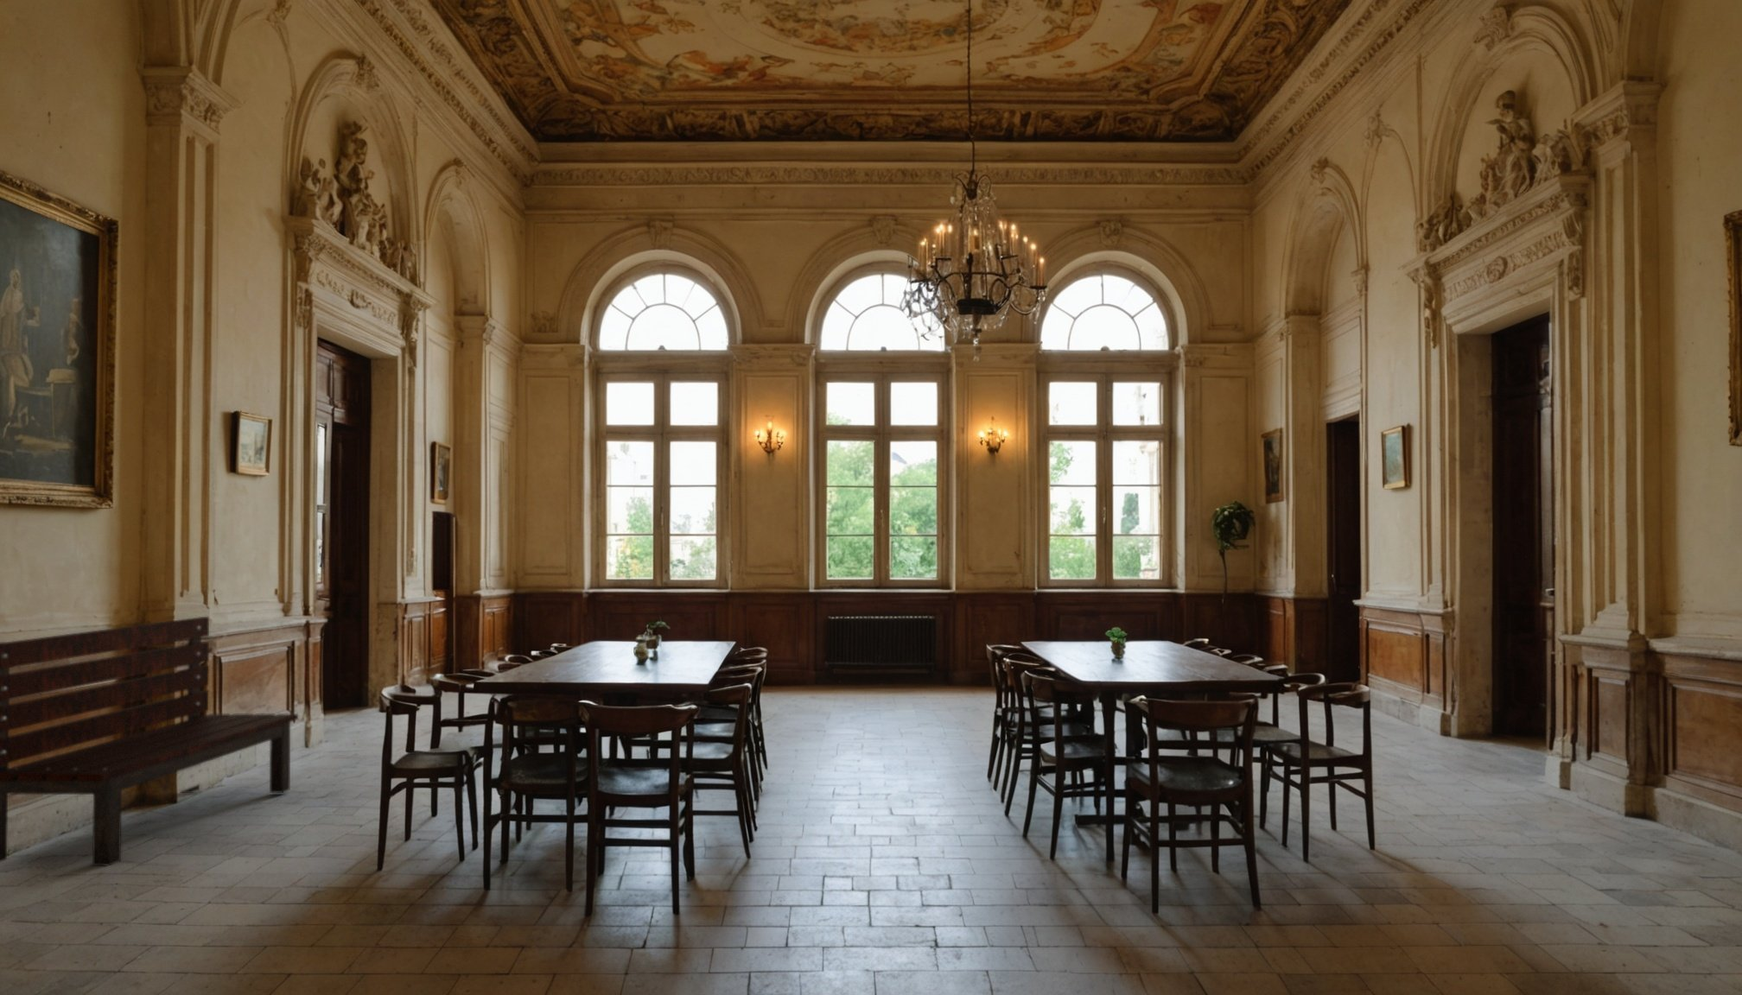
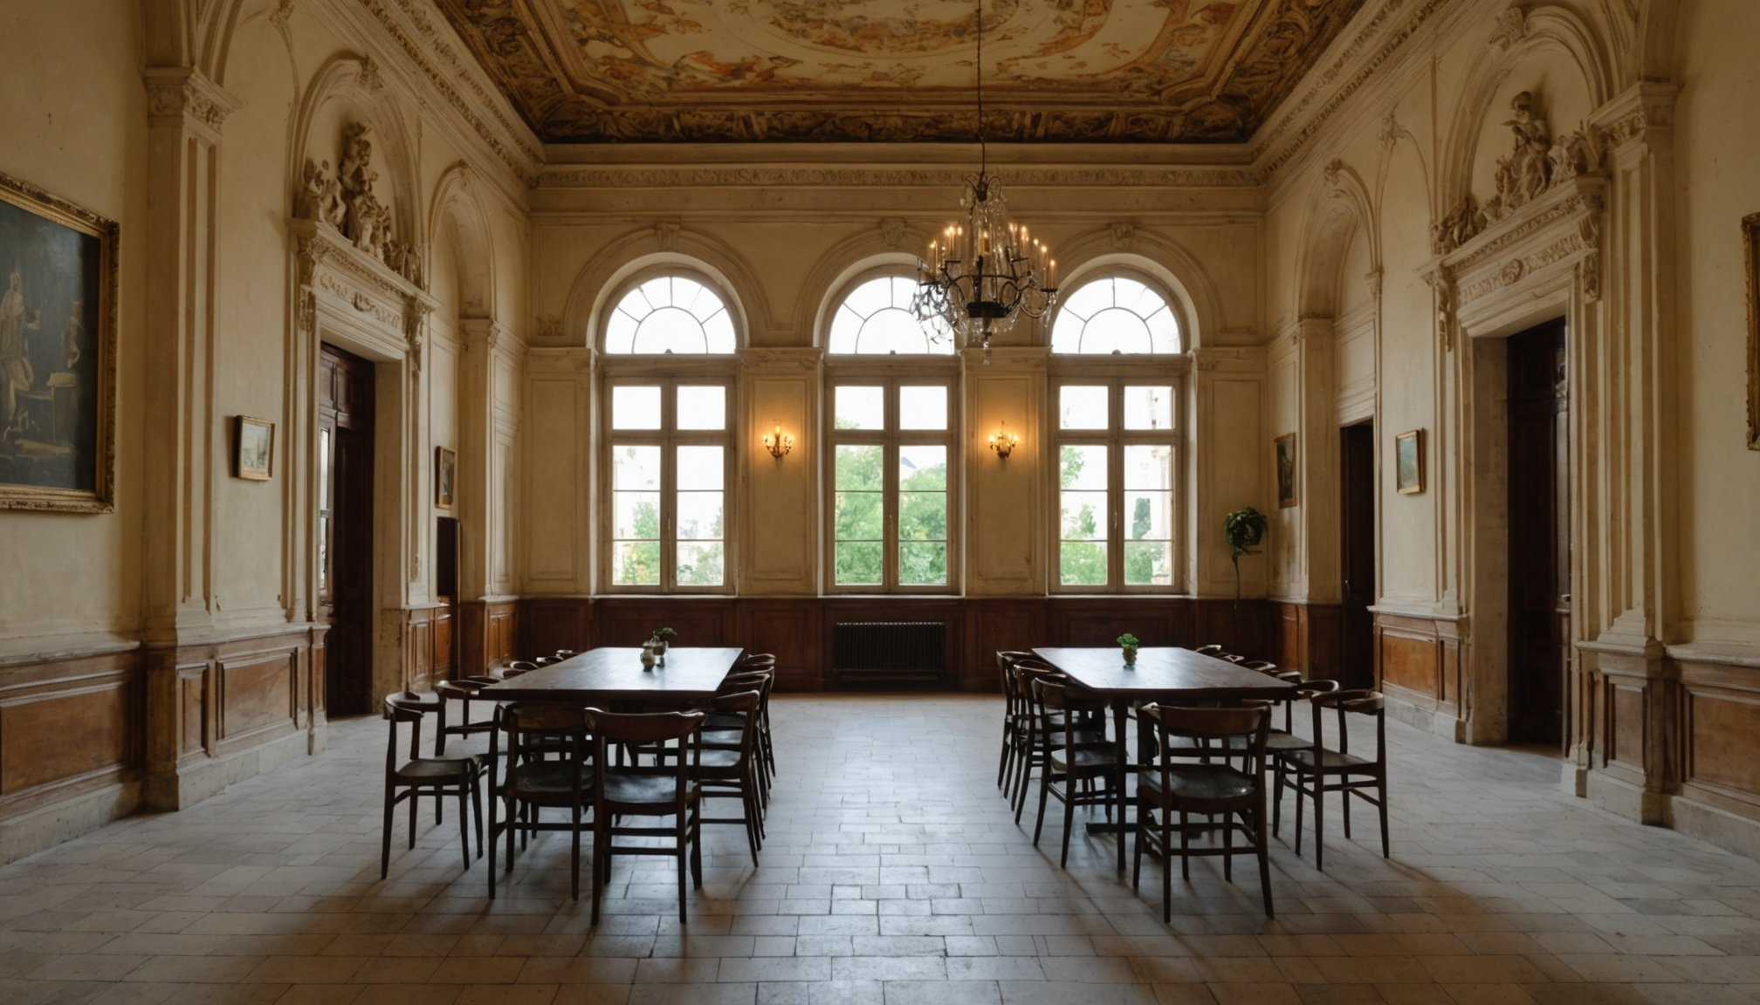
- bench [0,616,299,867]
